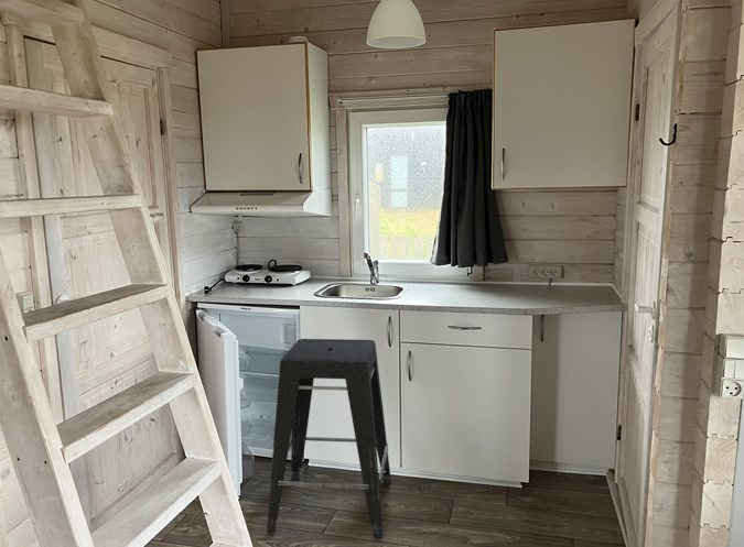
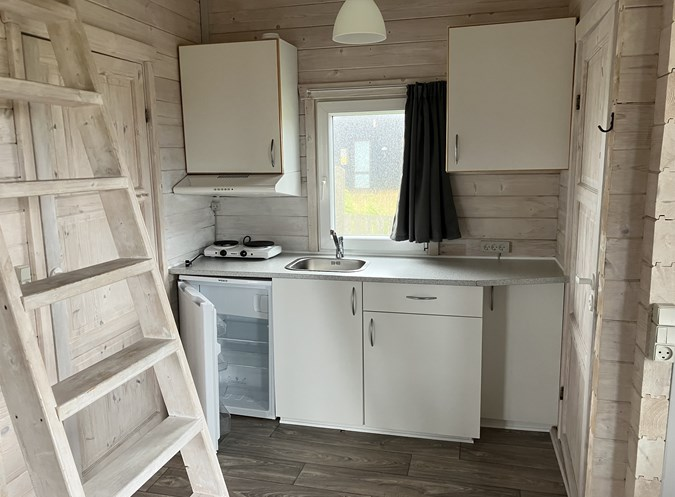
- stool [266,338,392,539]
